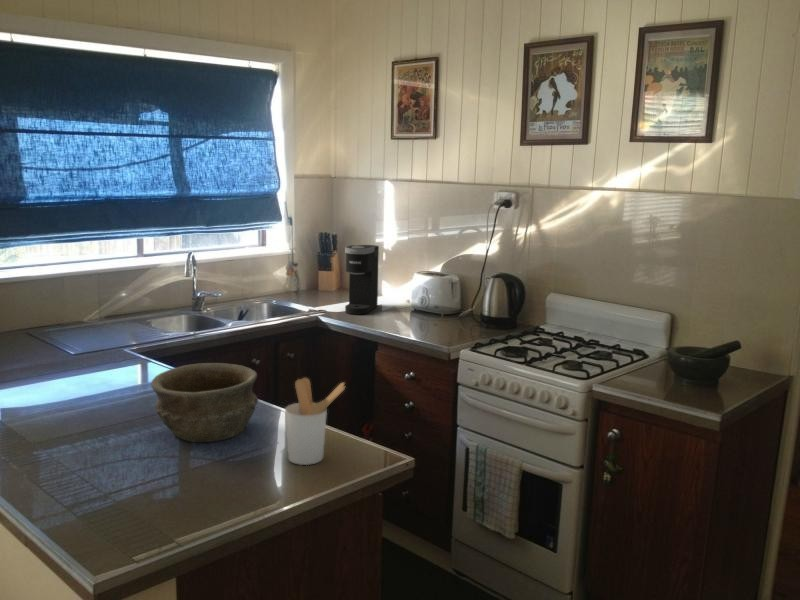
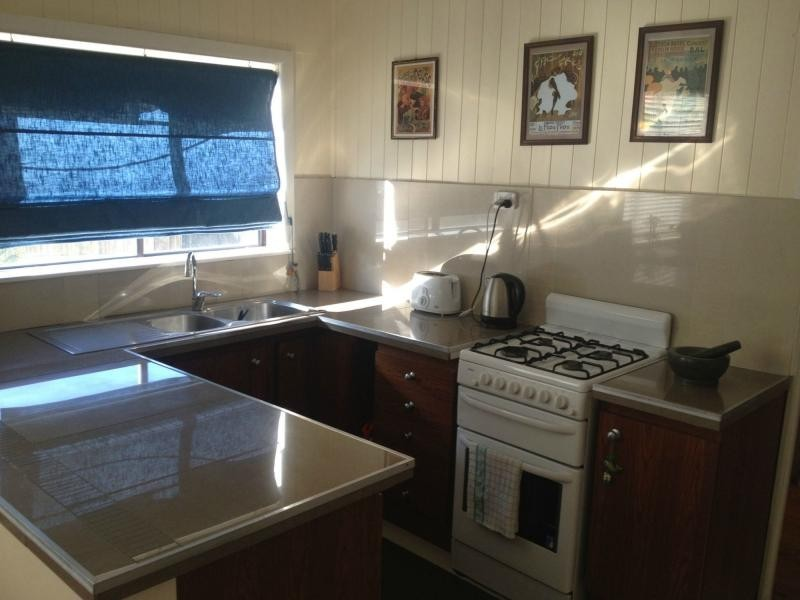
- bowl [150,362,259,443]
- coffee maker [344,244,380,316]
- utensil holder [284,377,347,466]
